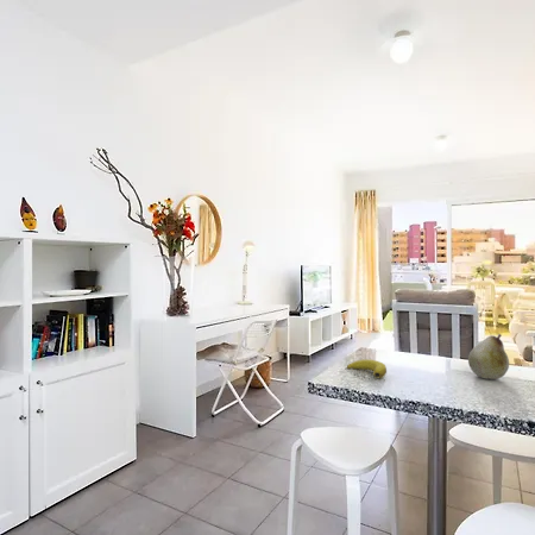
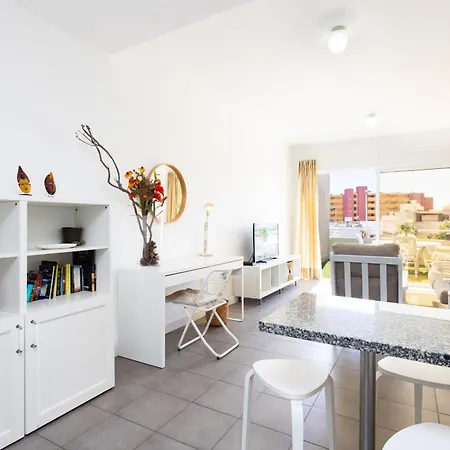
- banana [346,358,388,379]
- fruit [467,333,510,380]
